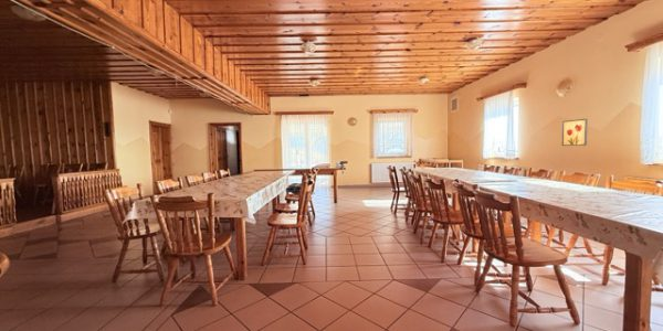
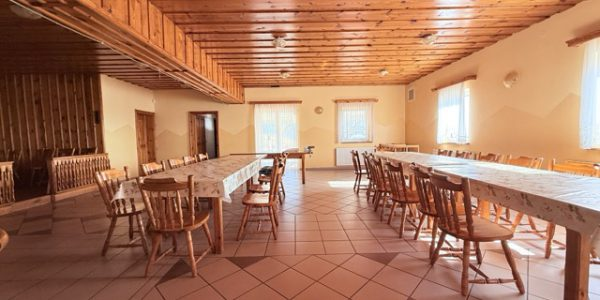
- wall art [561,118,589,147]
